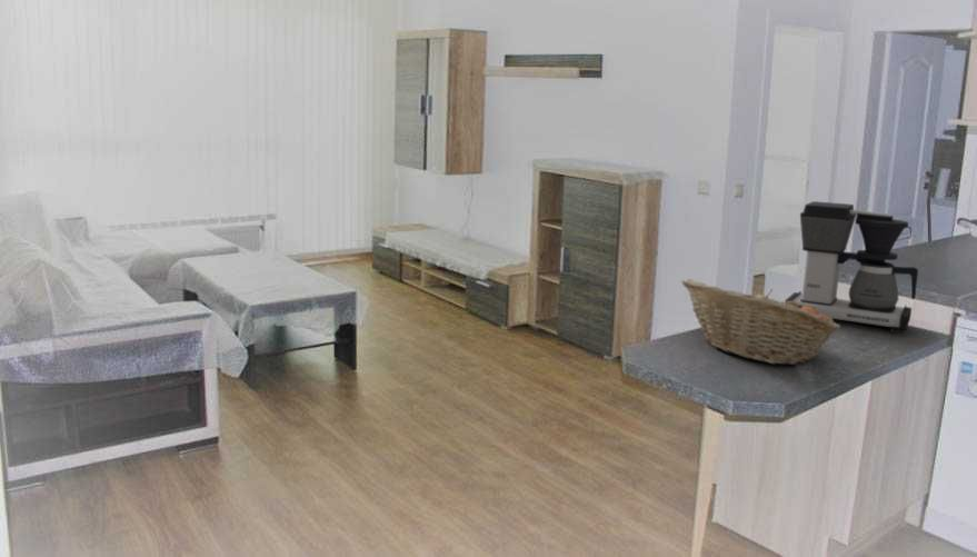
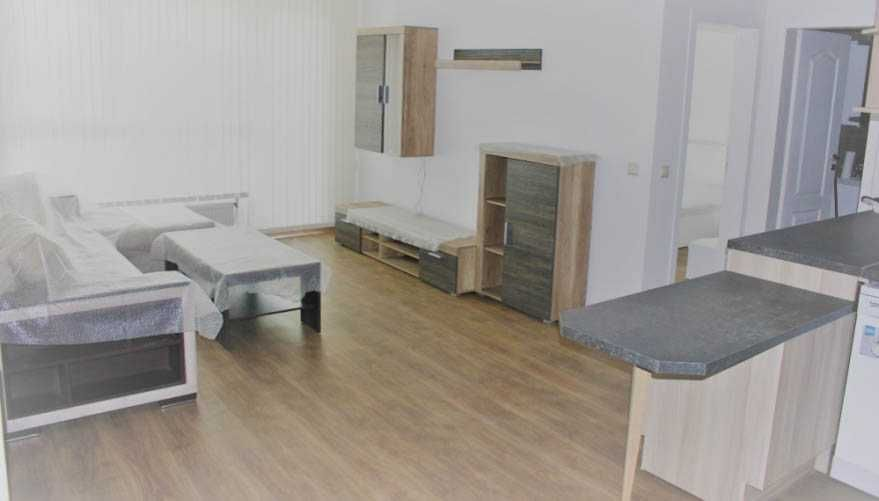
- coffee maker [784,200,919,334]
- fruit basket [680,278,841,366]
